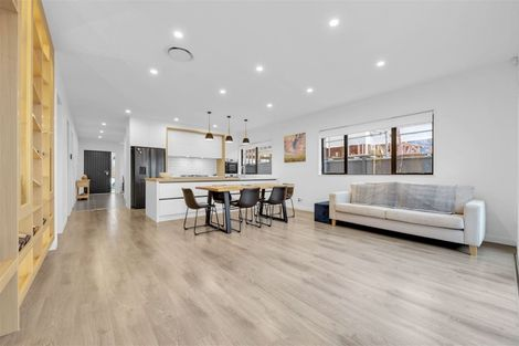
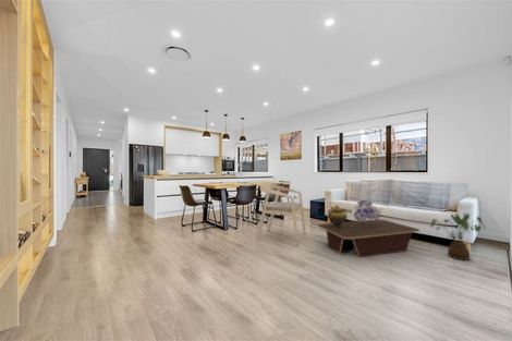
+ coffee table [316,218,420,258]
+ house plant [429,212,486,261]
+ ceramic pot [327,204,349,227]
+ armchair [256,182,307,247]
+ bouquet [351,199,381,222]
